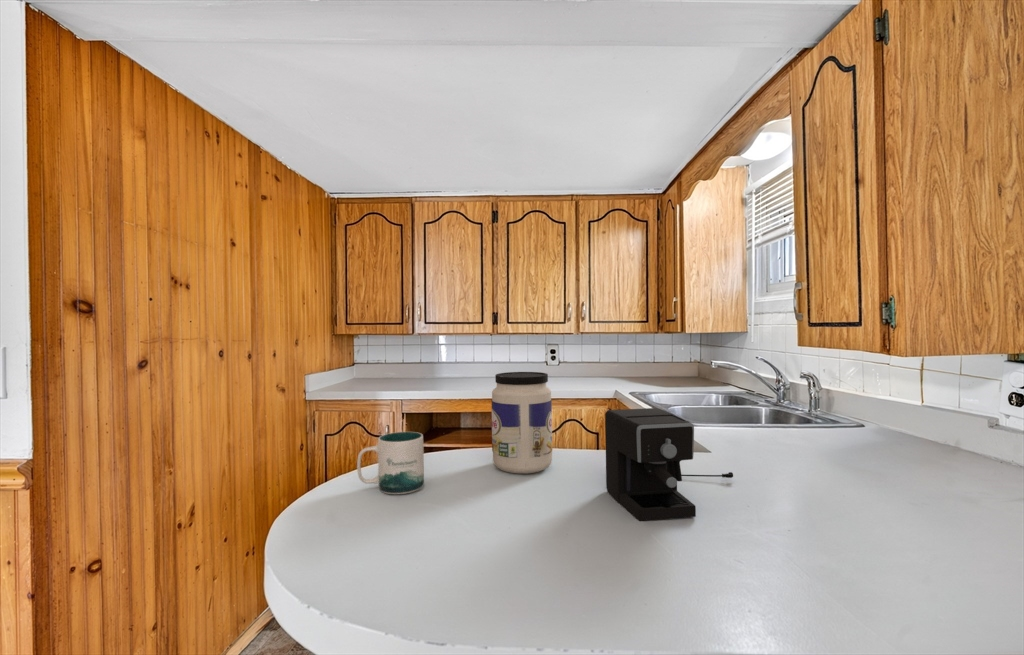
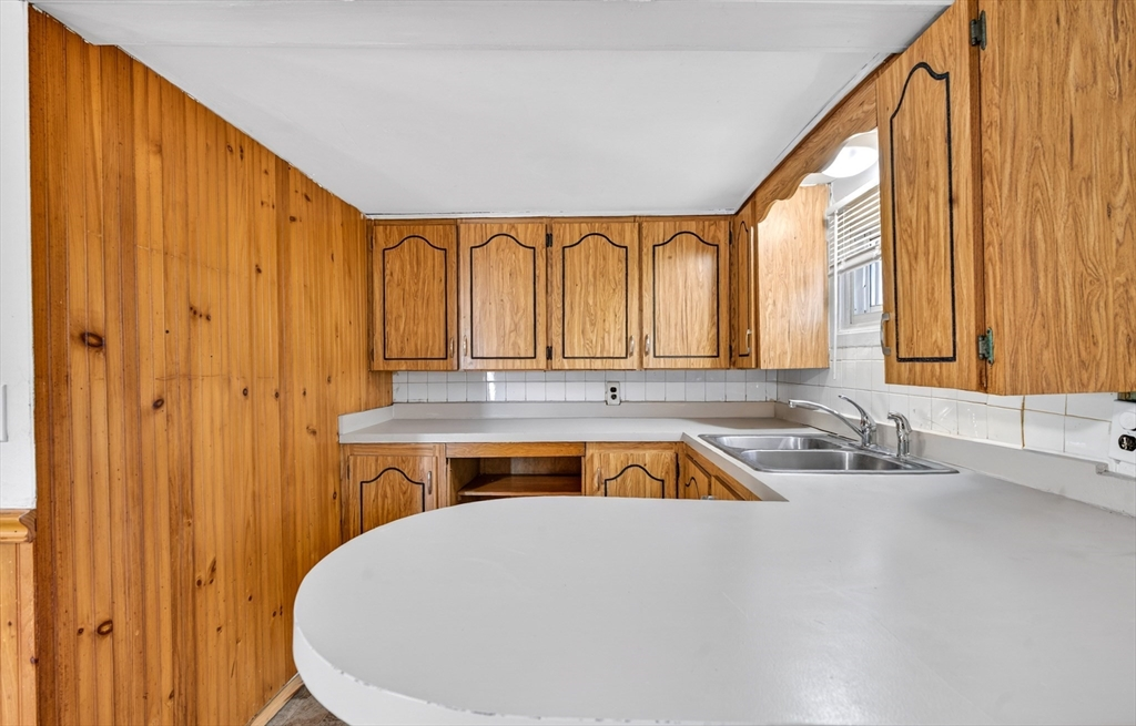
- jar [490,371,553,474]
- coffee maker [604,407,734,522]
- mug [356,431,425,495]
